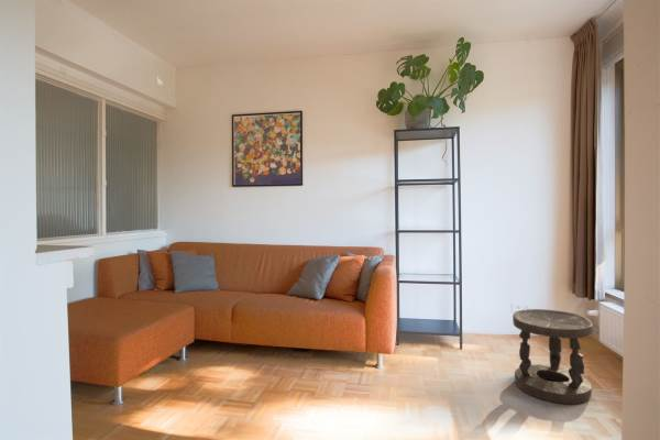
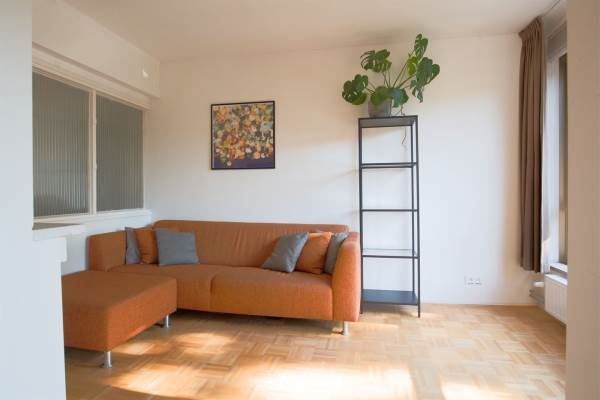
- stool [512,308,594,405]
